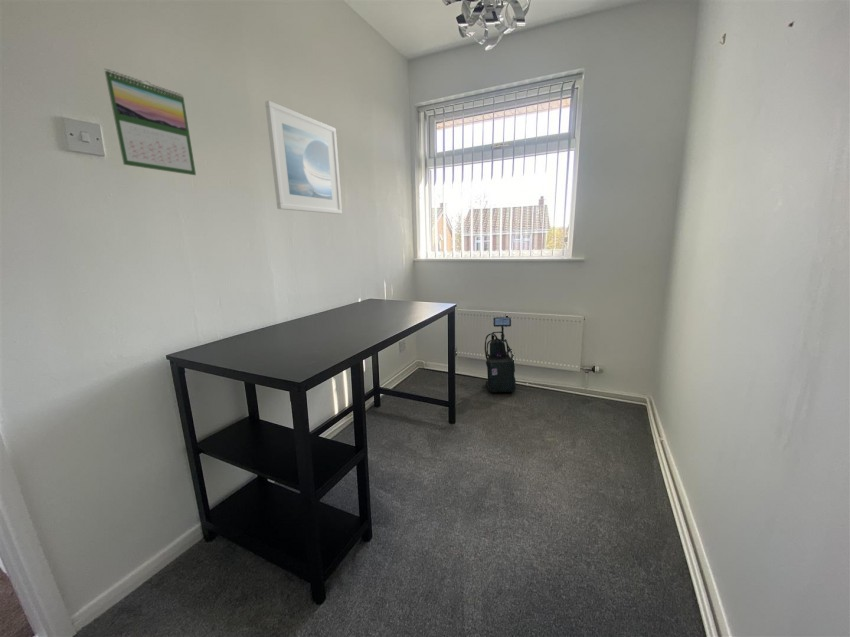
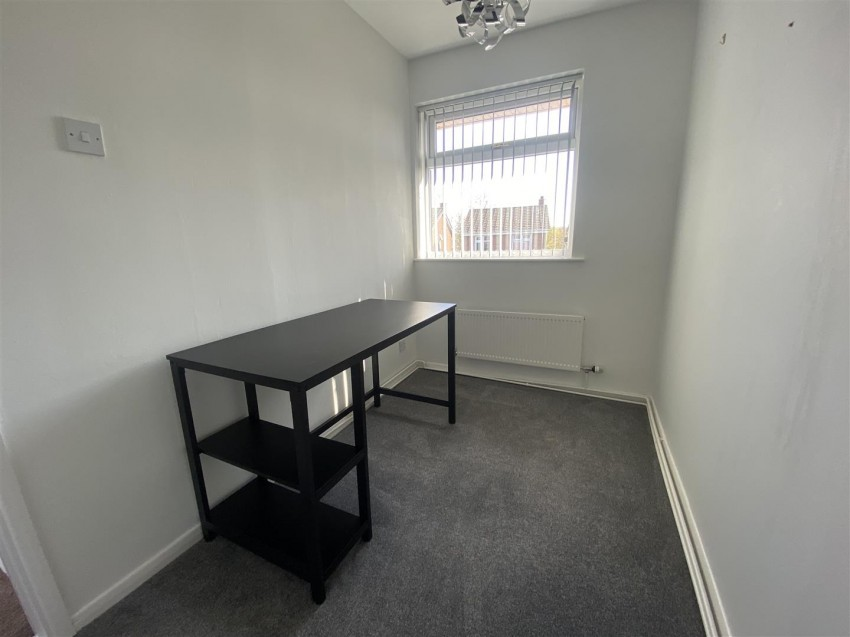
- vacuum cleaner [484,315,517,393]
- calendar [104,68,197,176]
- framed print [264,100,343,215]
